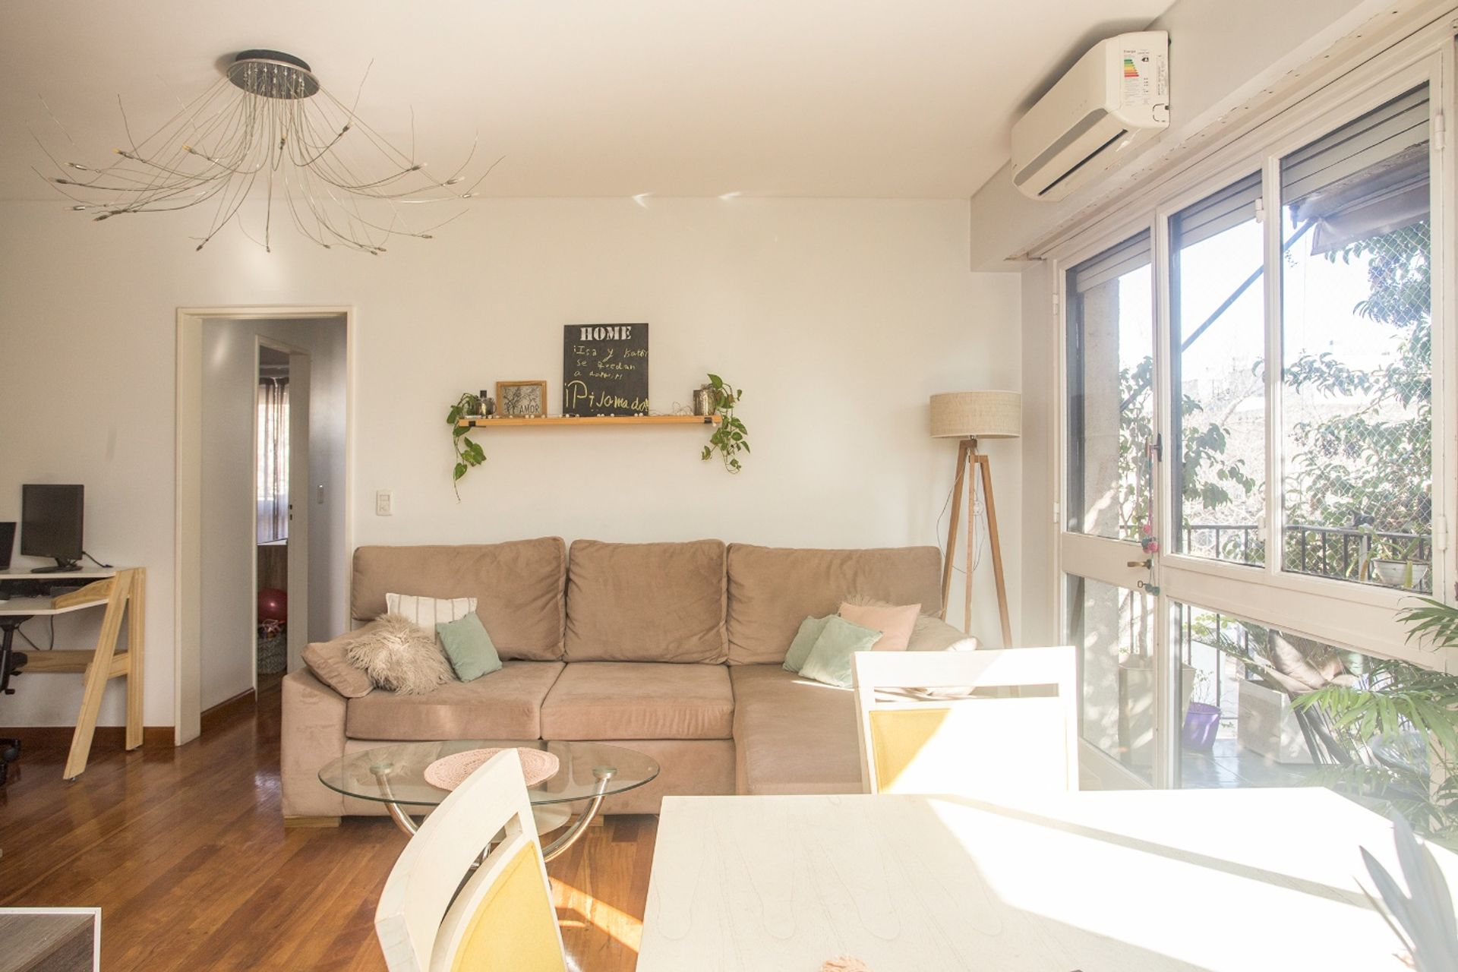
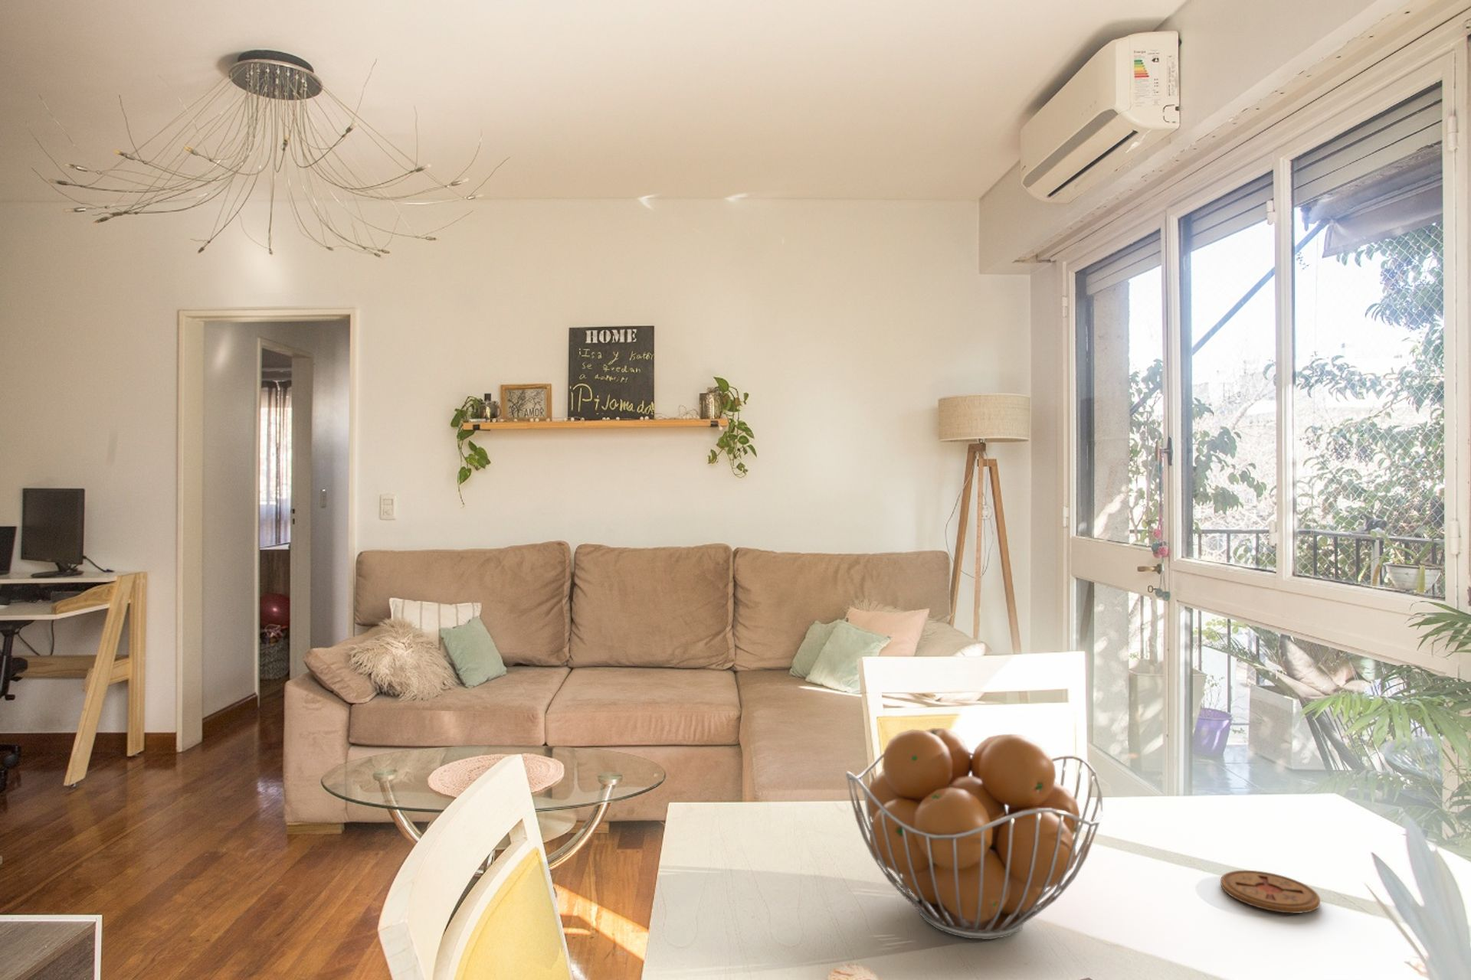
+ fruit basket [845,727,1103,941]
+ coaster [1219,870,1321,914]
